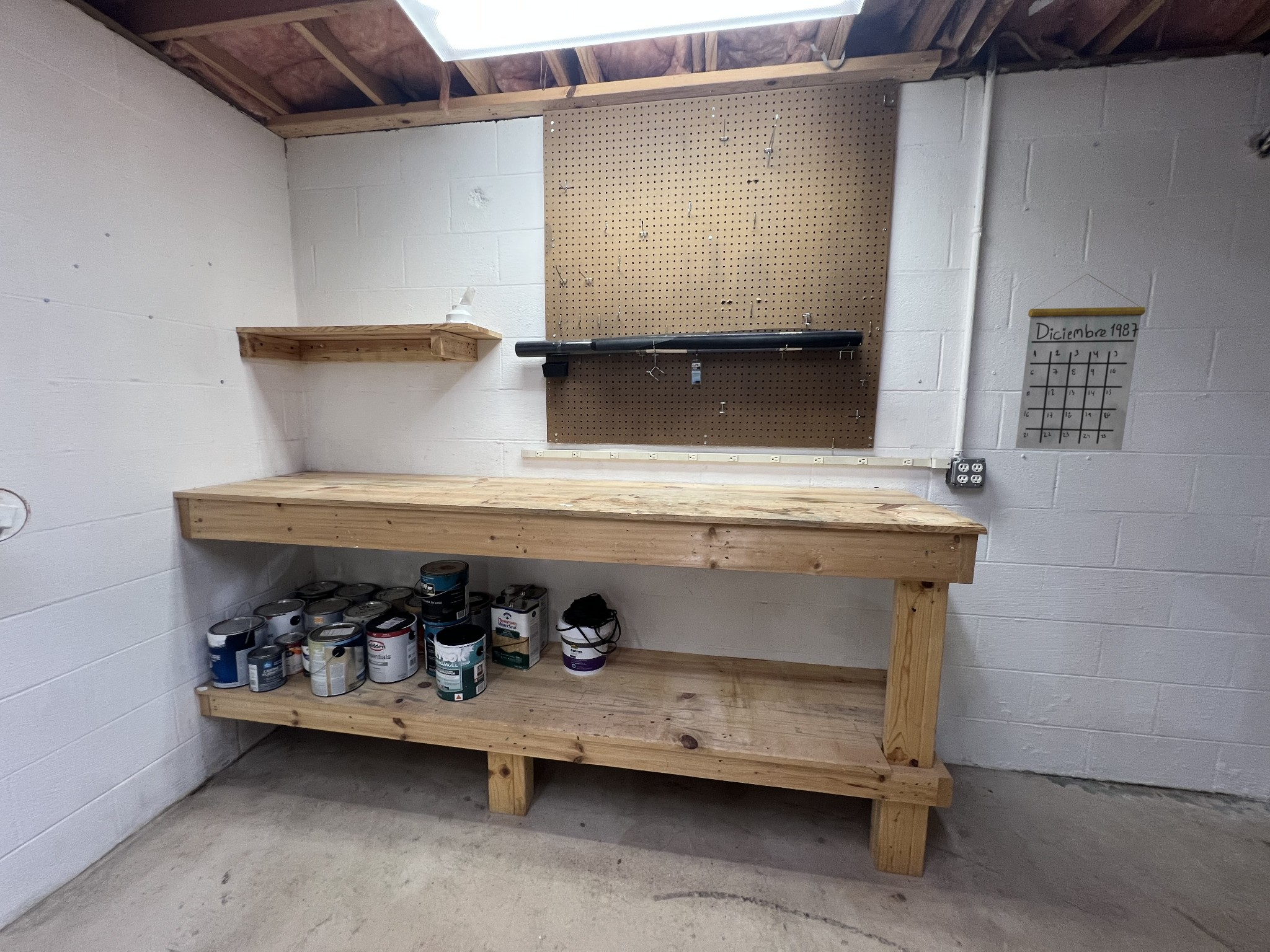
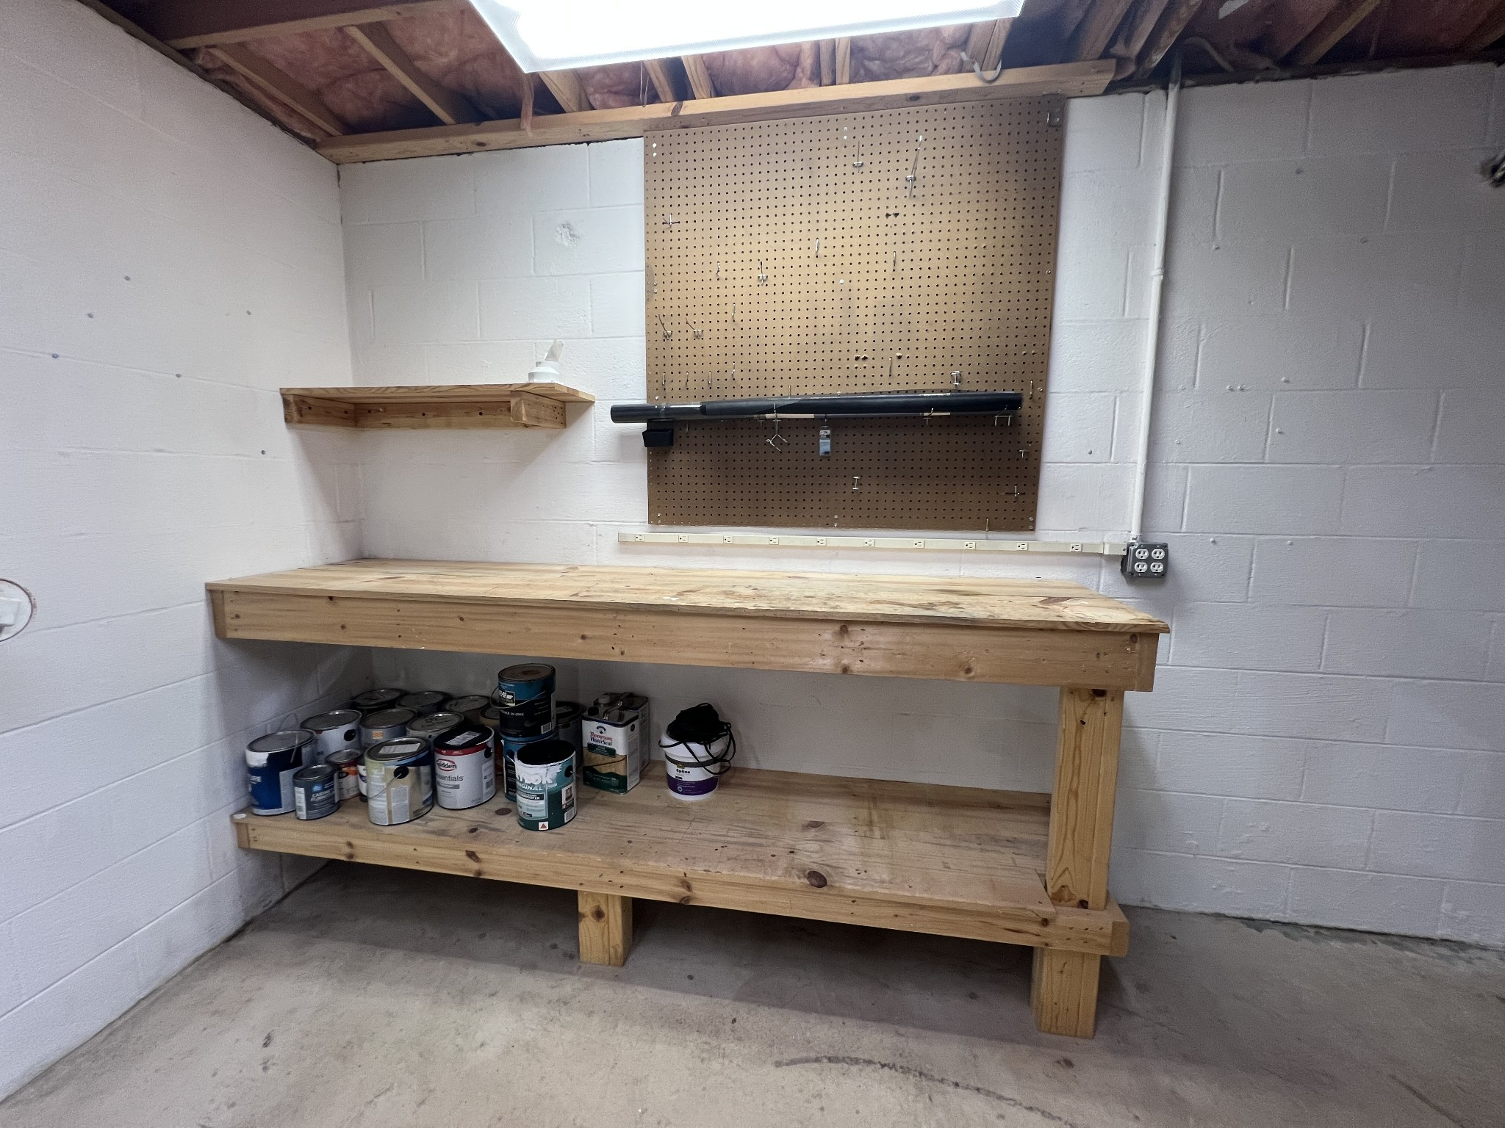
- calendar [1015,273,1146,451]
